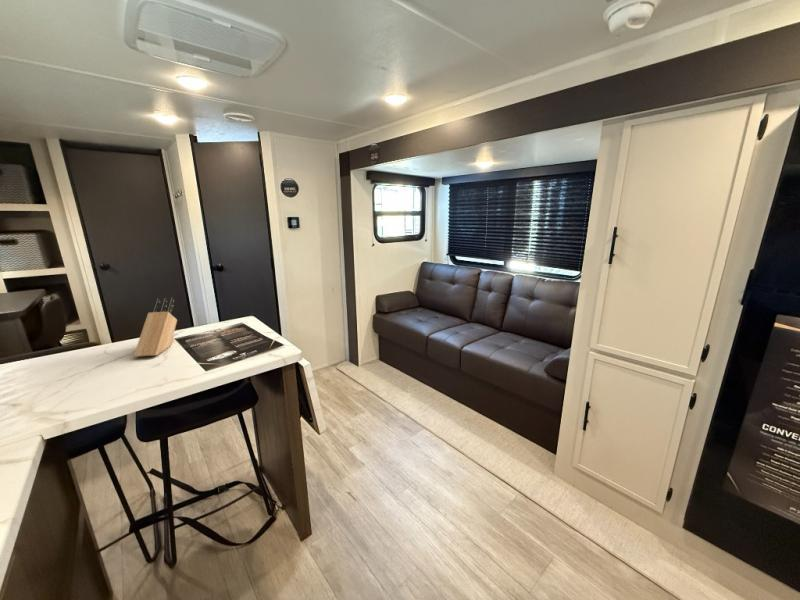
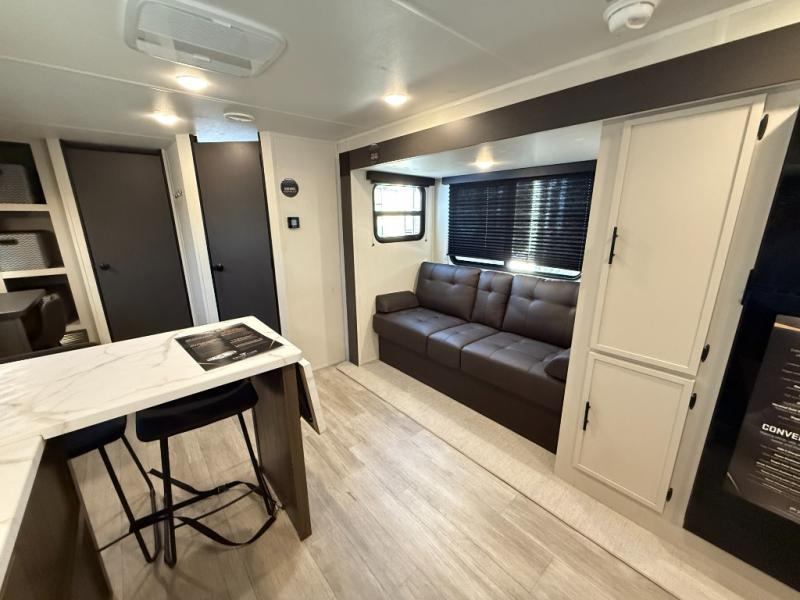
- knife block [133,296,178,358]
